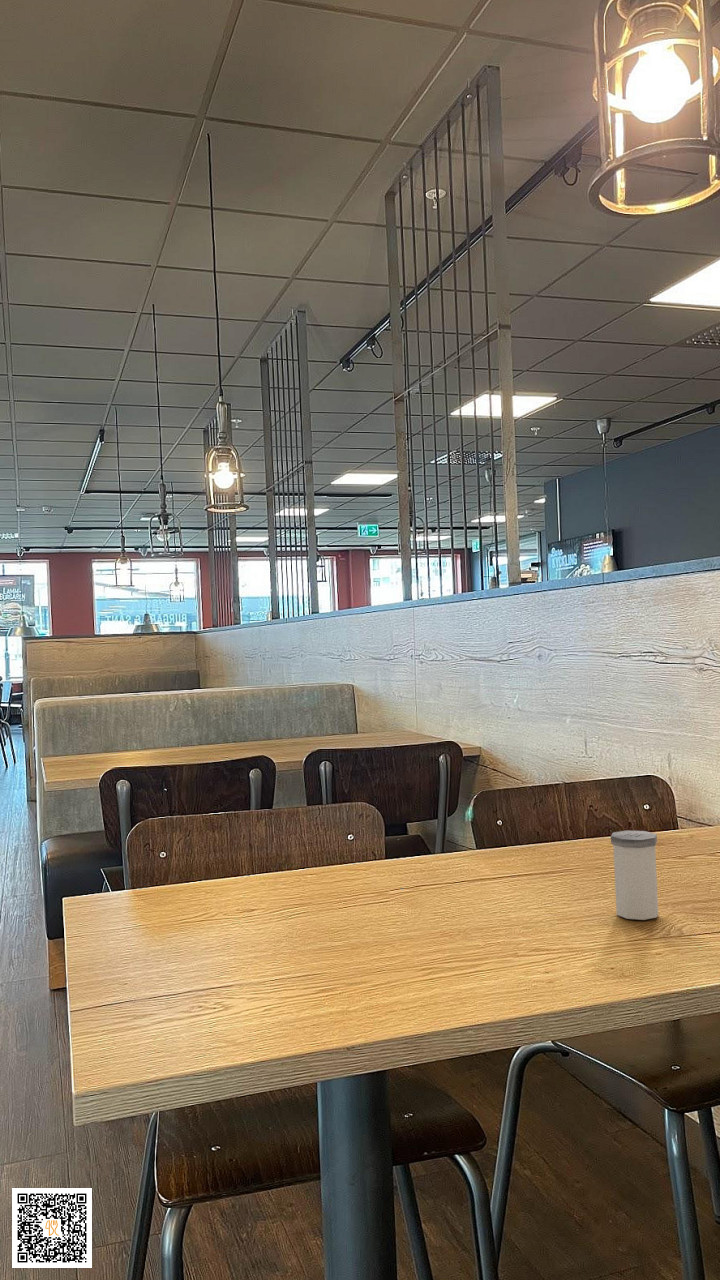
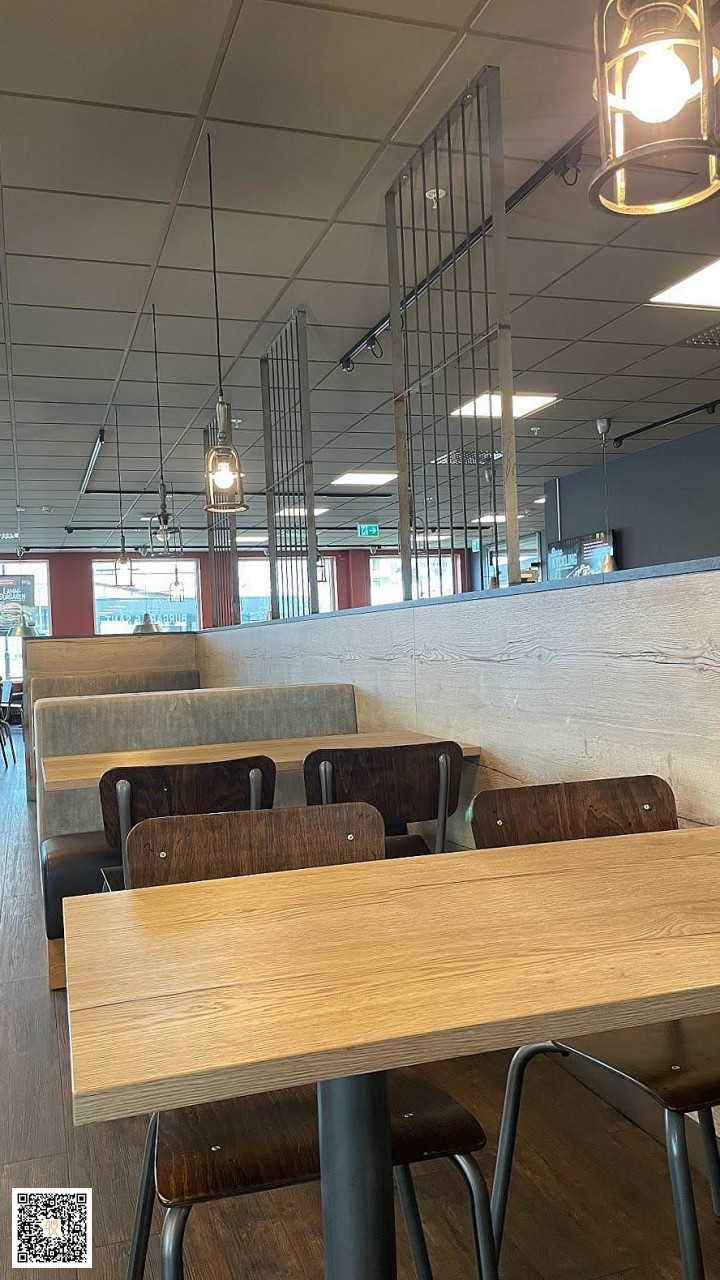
- salt shaker [610,830,659,921]
